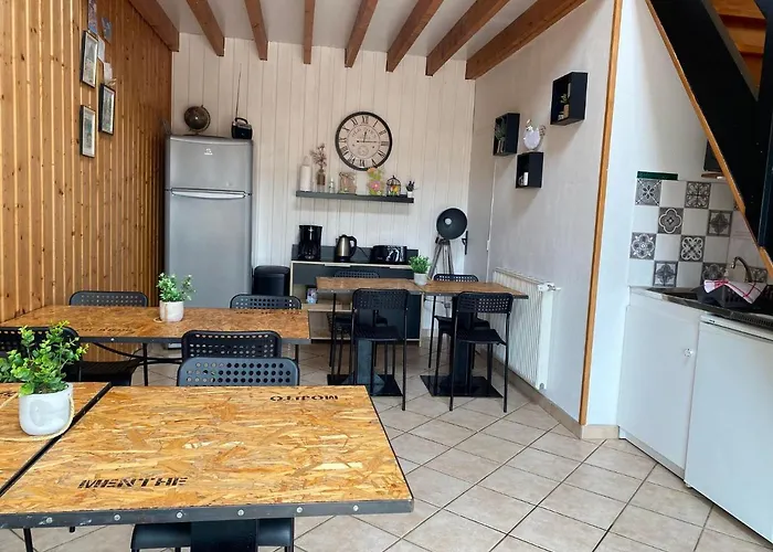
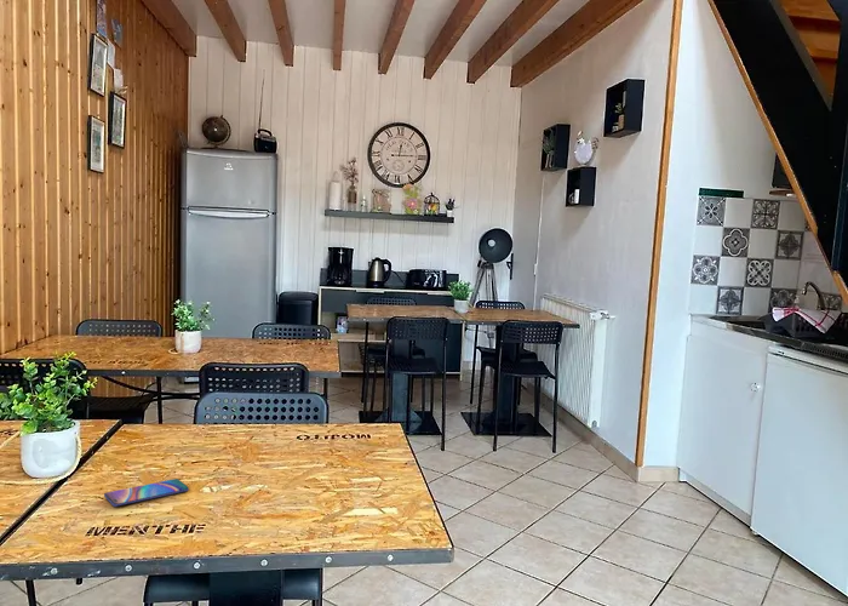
+ smartphone [103,478,190,508]
